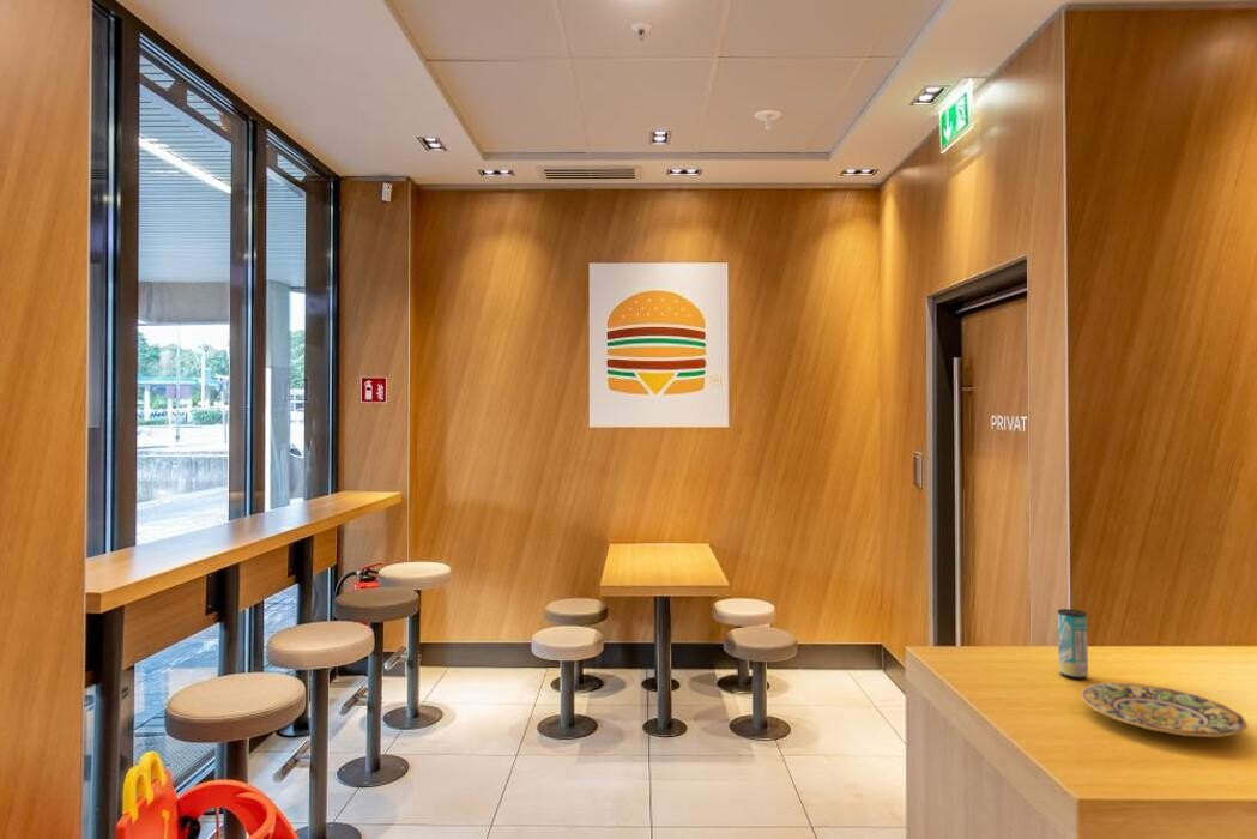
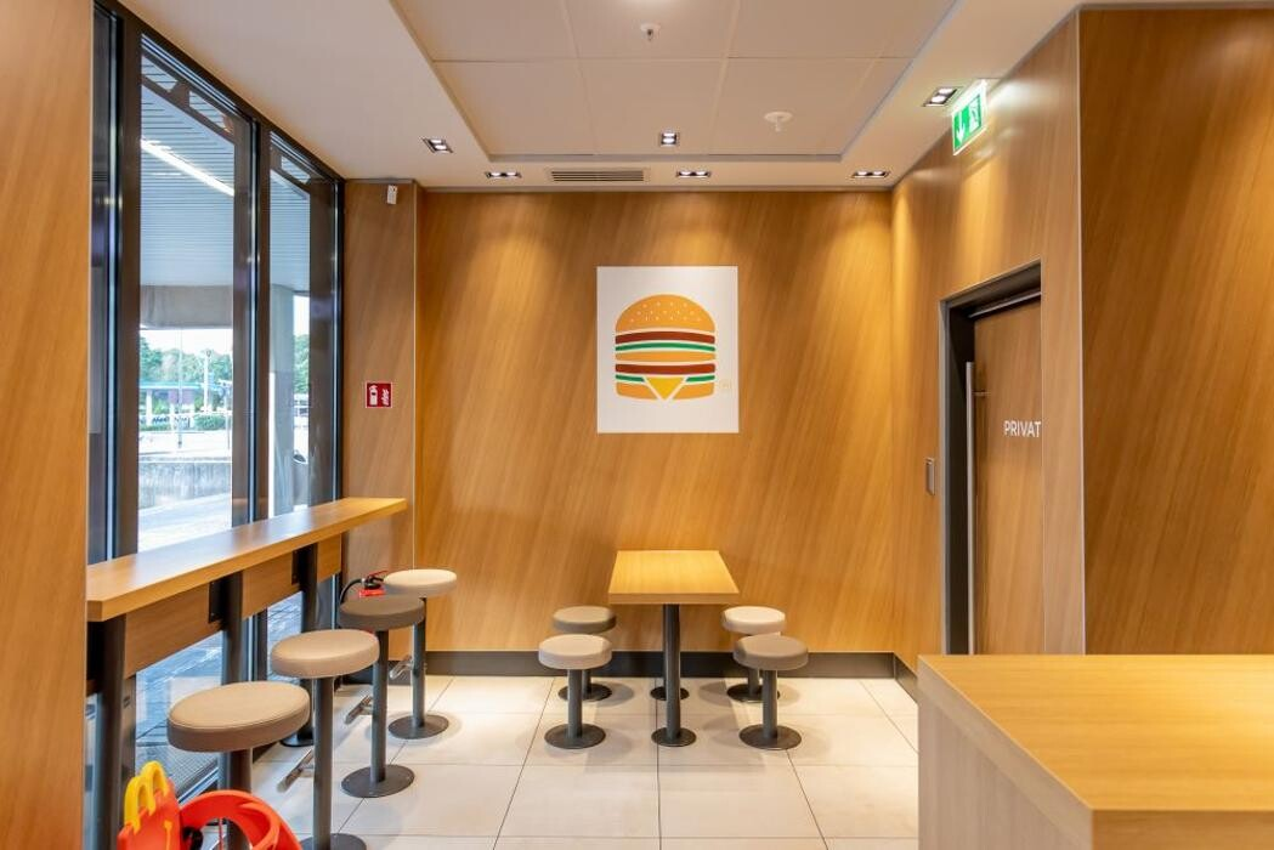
- plate [1080,682,1249,738]
- beverage can [1057,608,1089,680]
